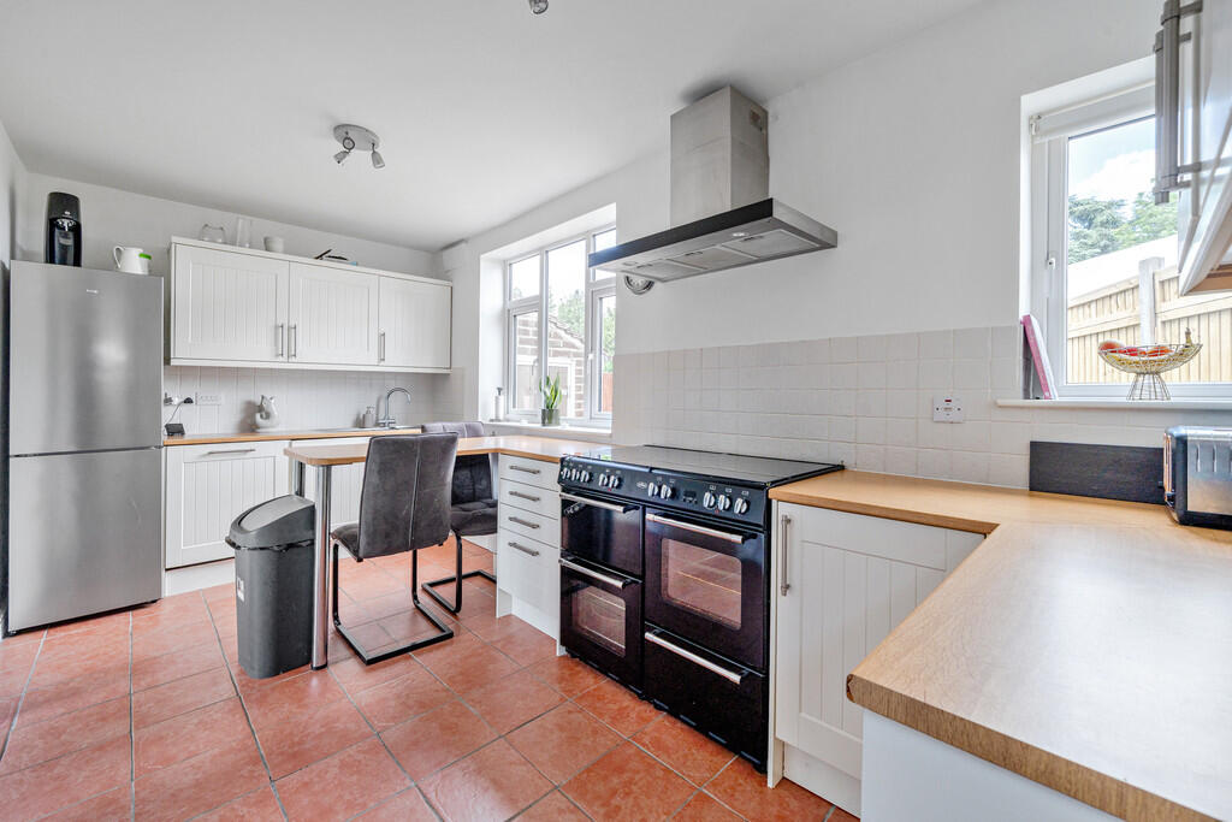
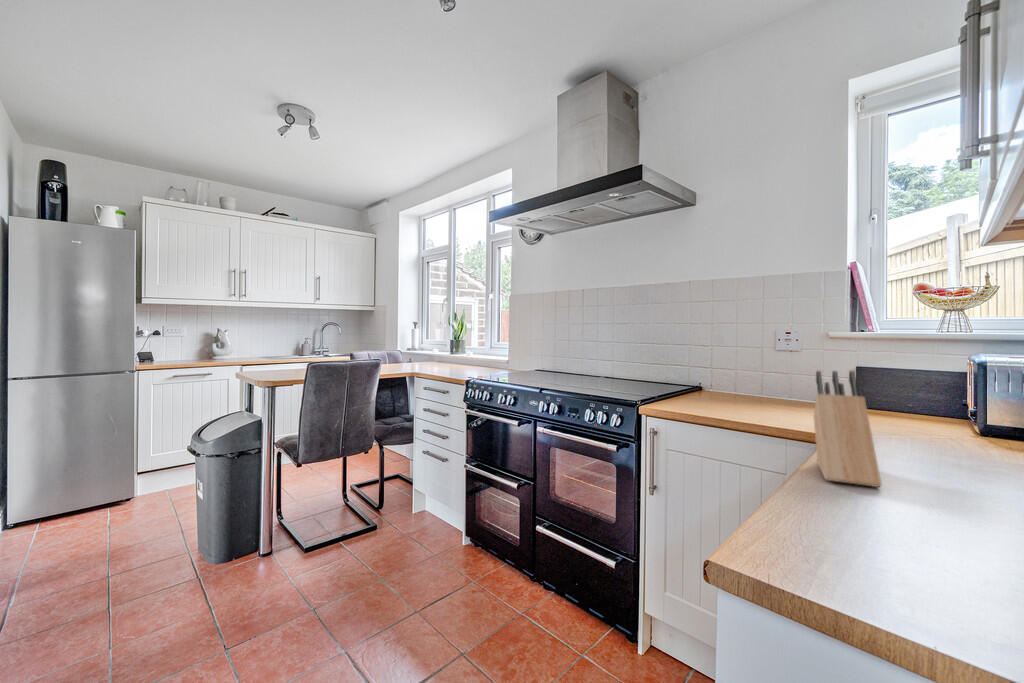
+ knife block [812,370,883,488]
